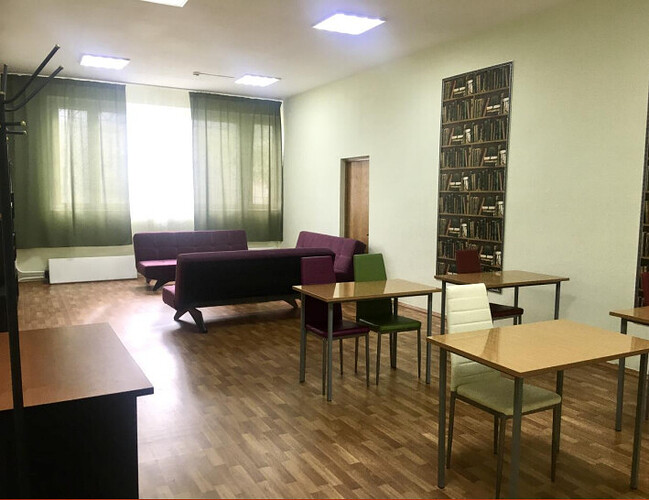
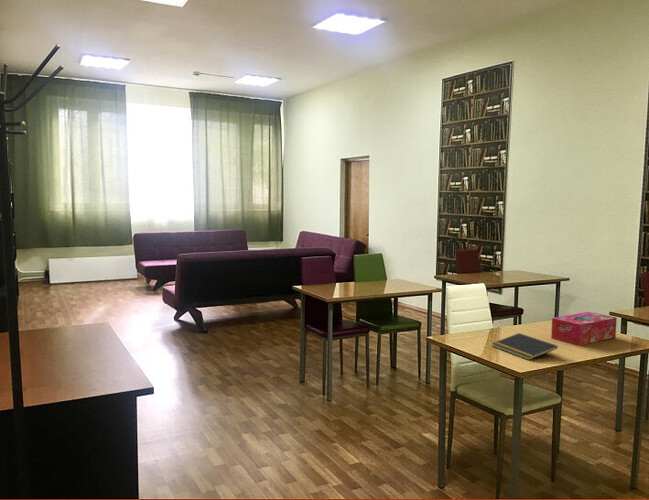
+ notepad [491,332,559,361]
+ tissue box [550,311,617,346]
